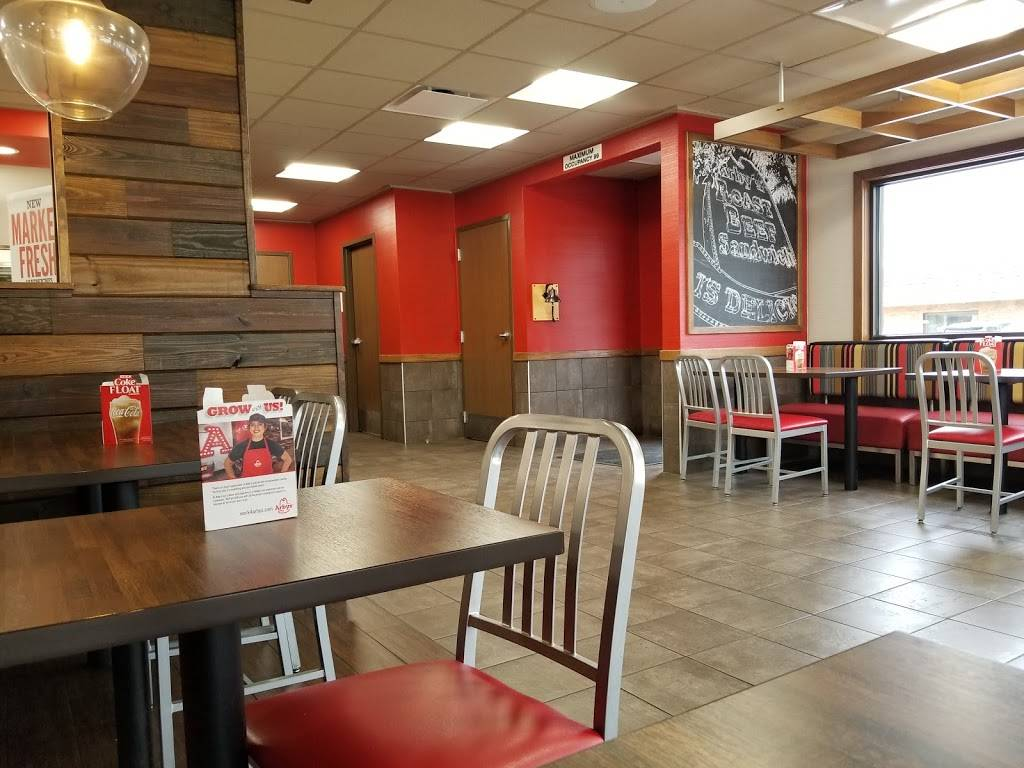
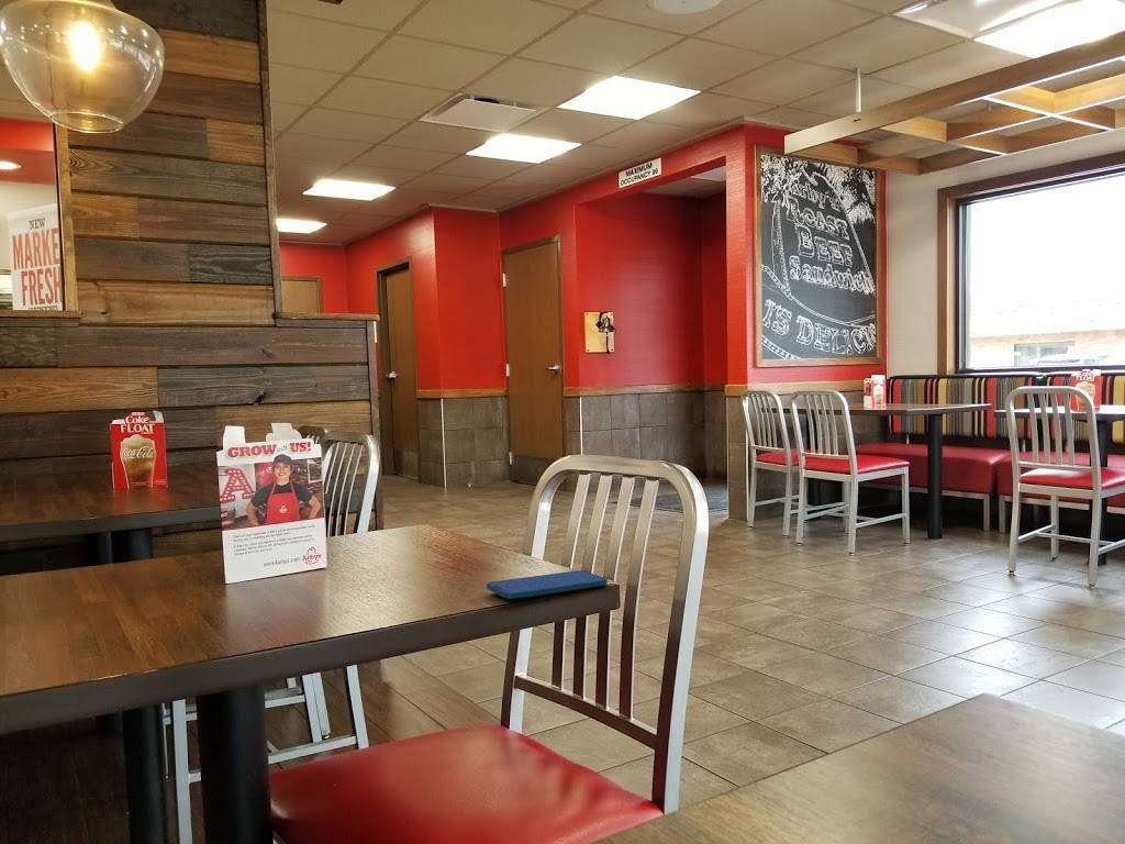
+ smartphone [486,569,609,600]
